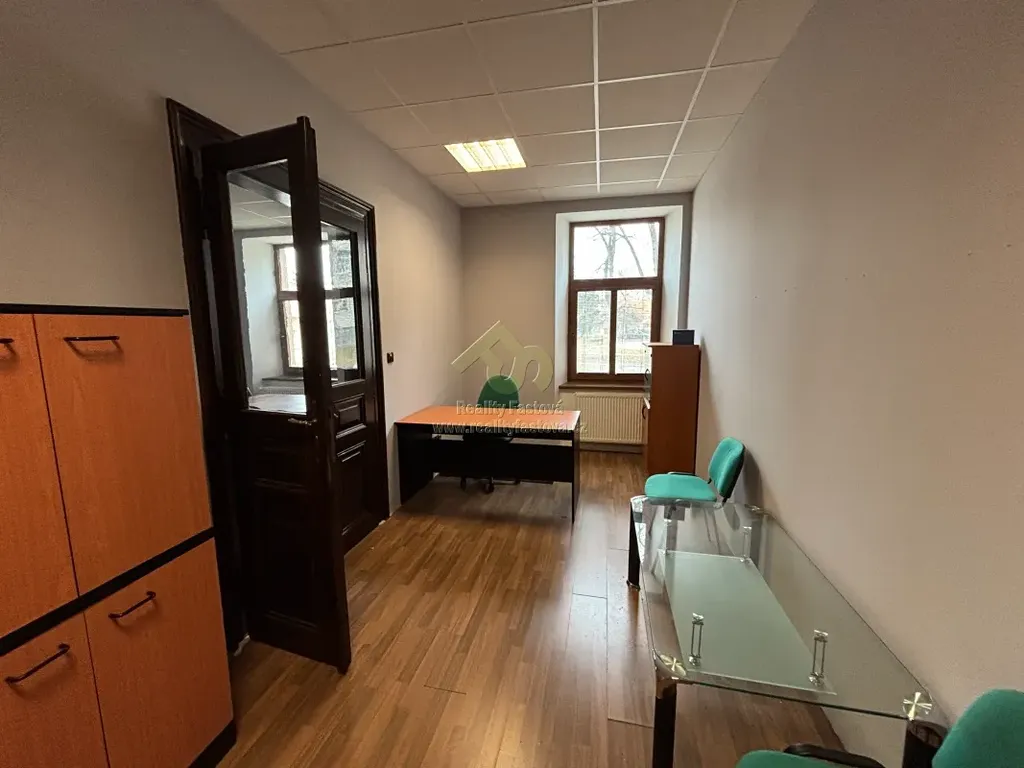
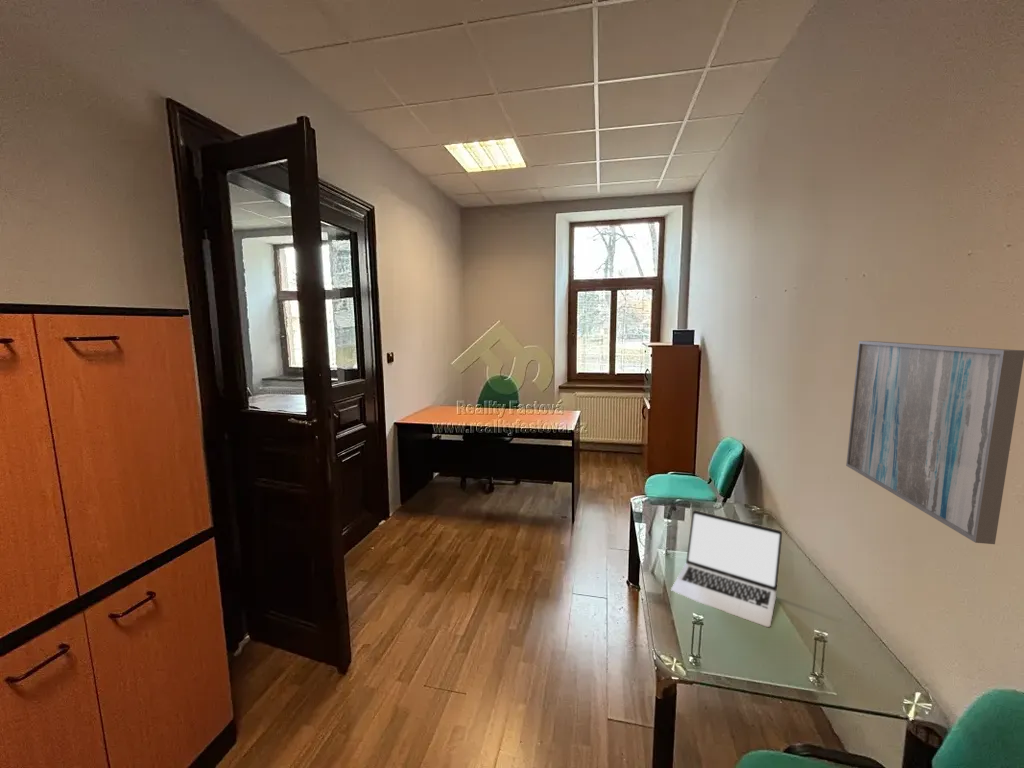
+ laptop [670,509,783,628]
+ wall art [845,340,1024,545]
